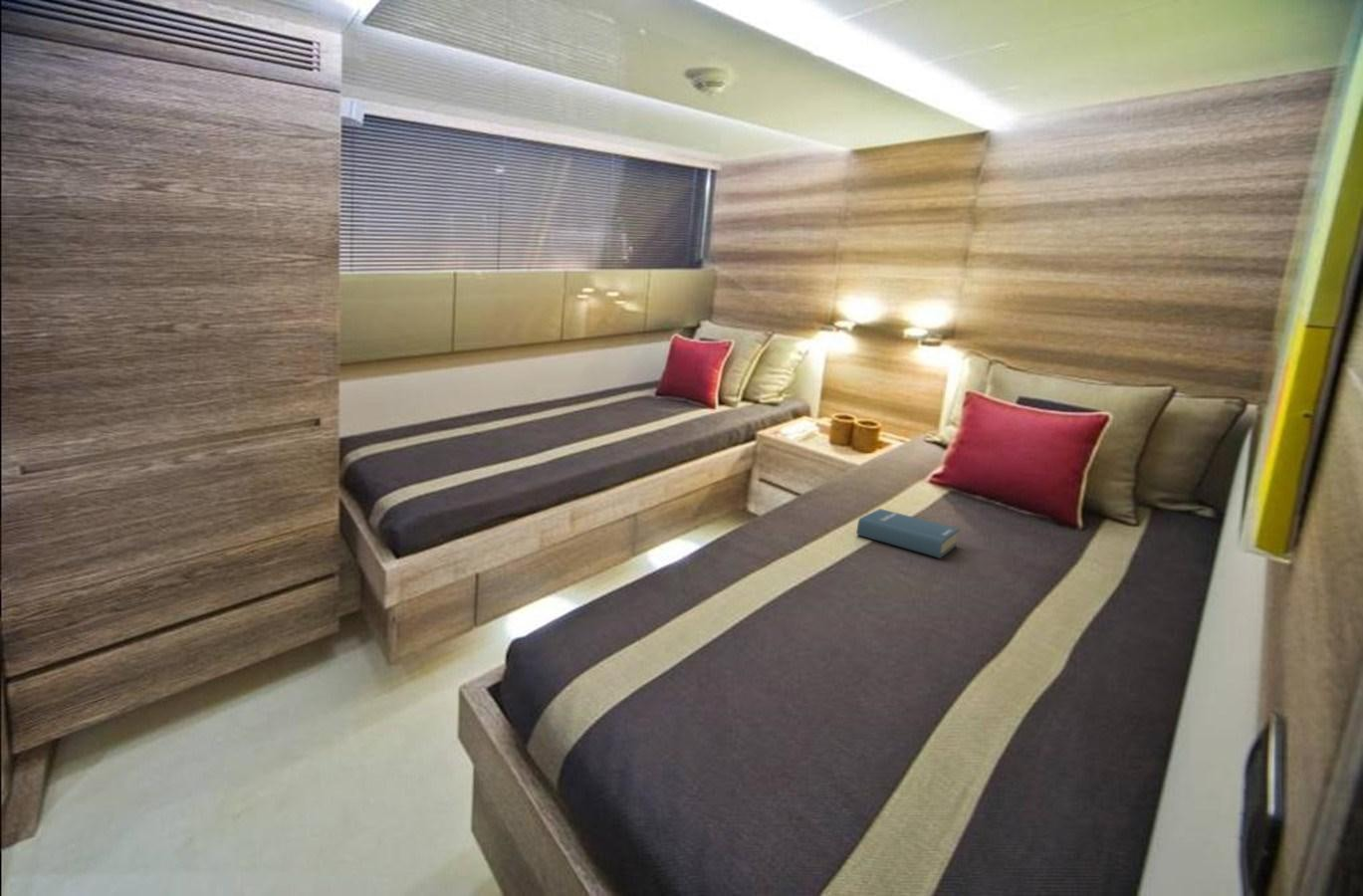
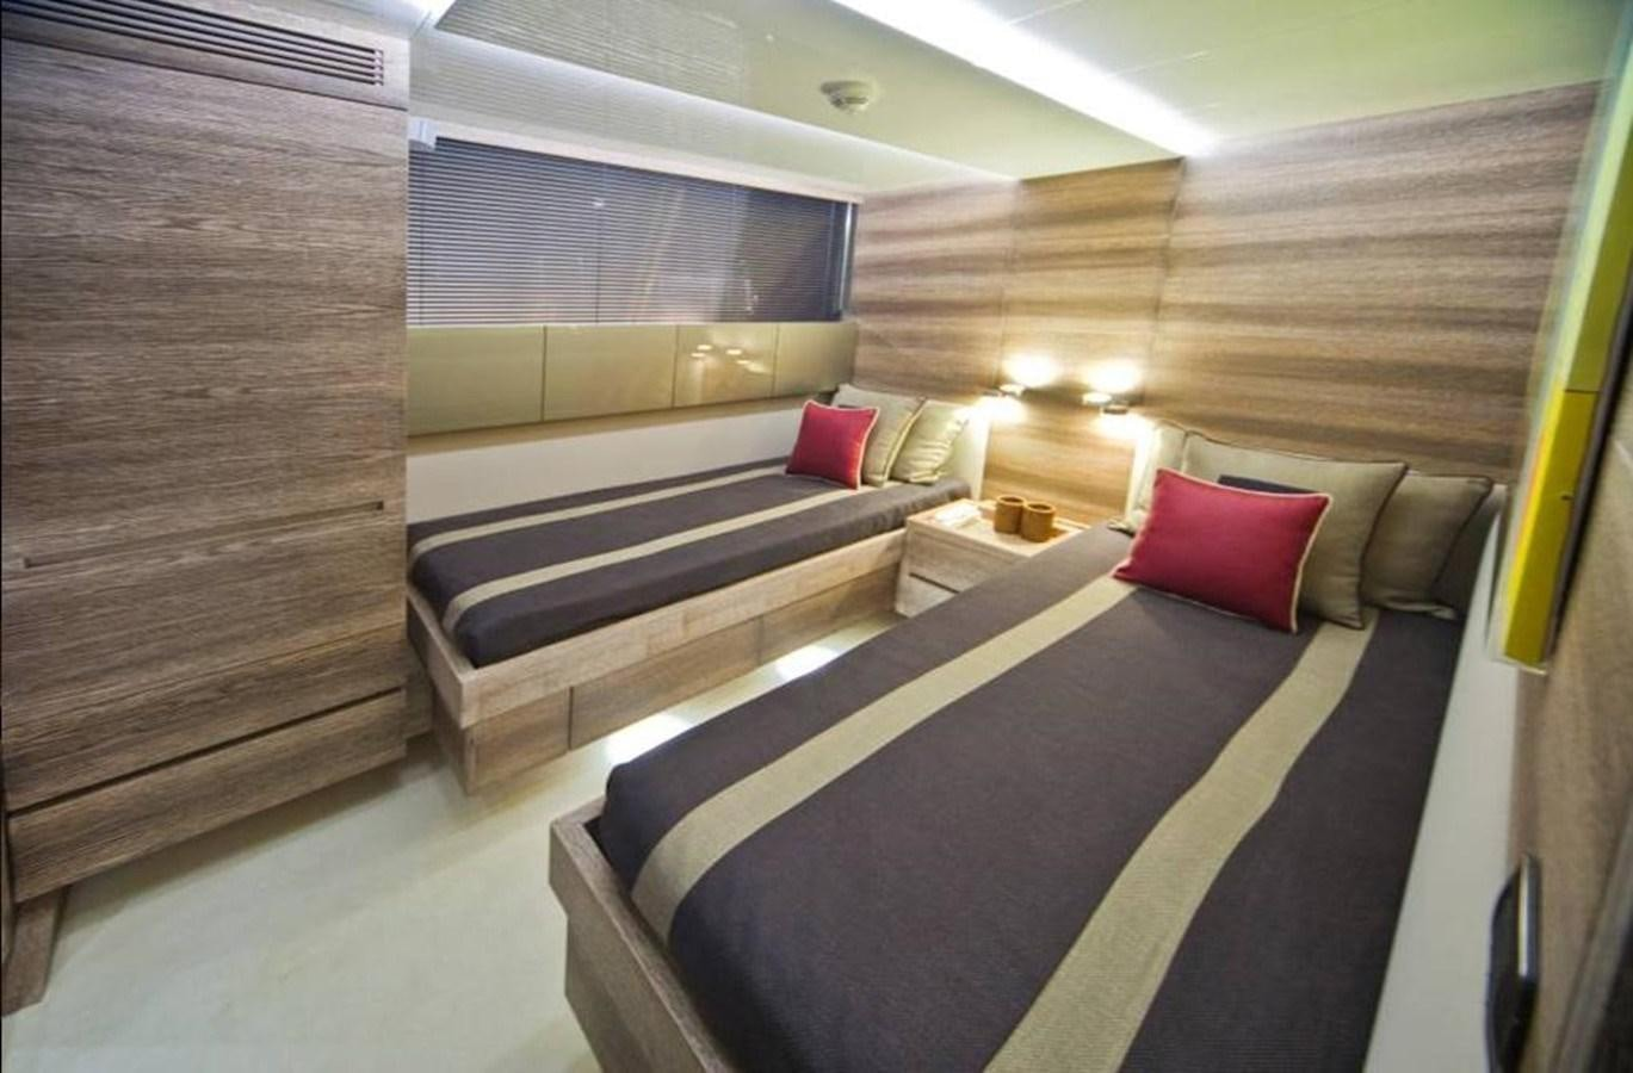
- hardback book [855,508,961,560]
